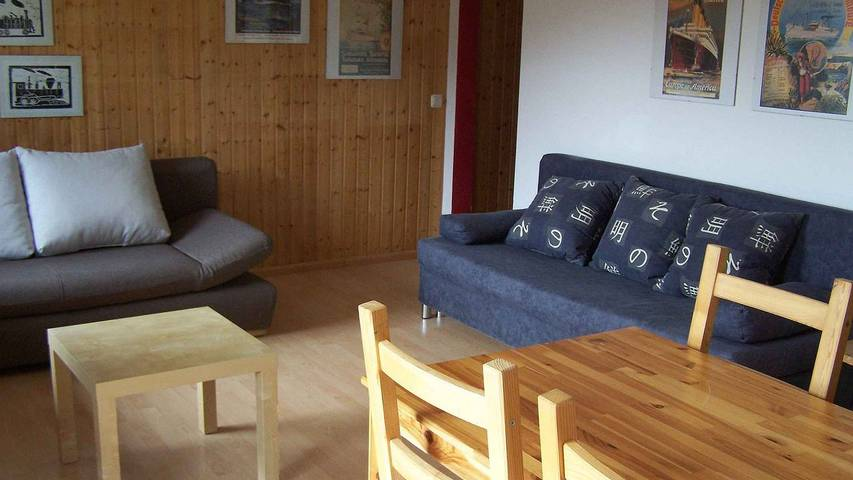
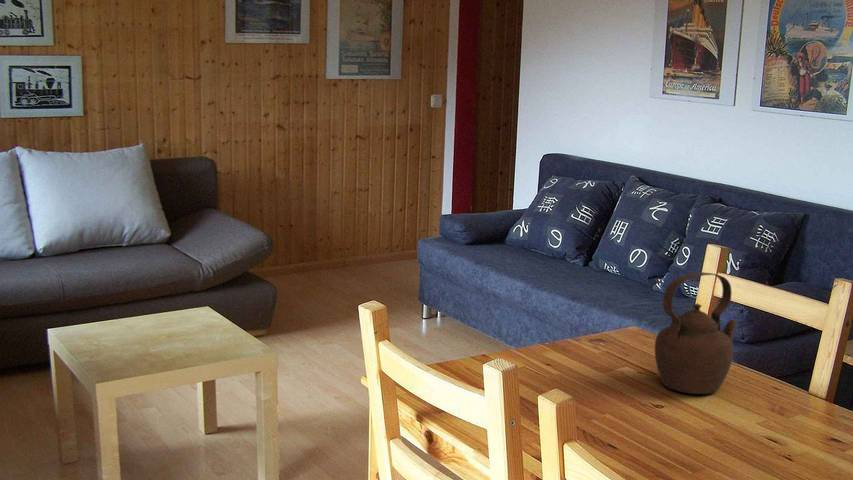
+ teapot [654,271,739,395]
